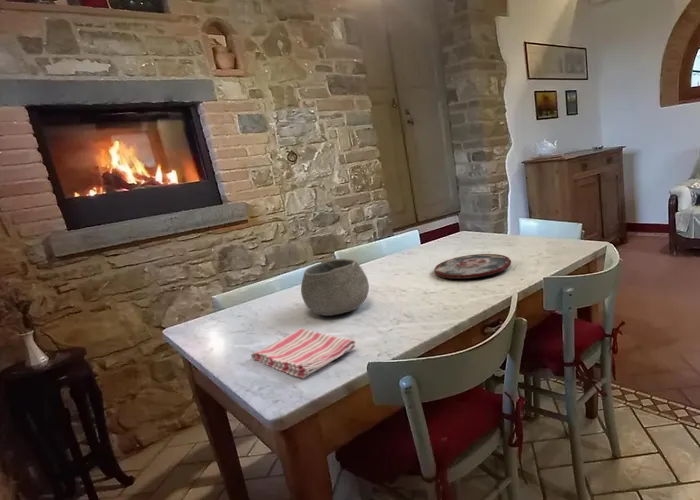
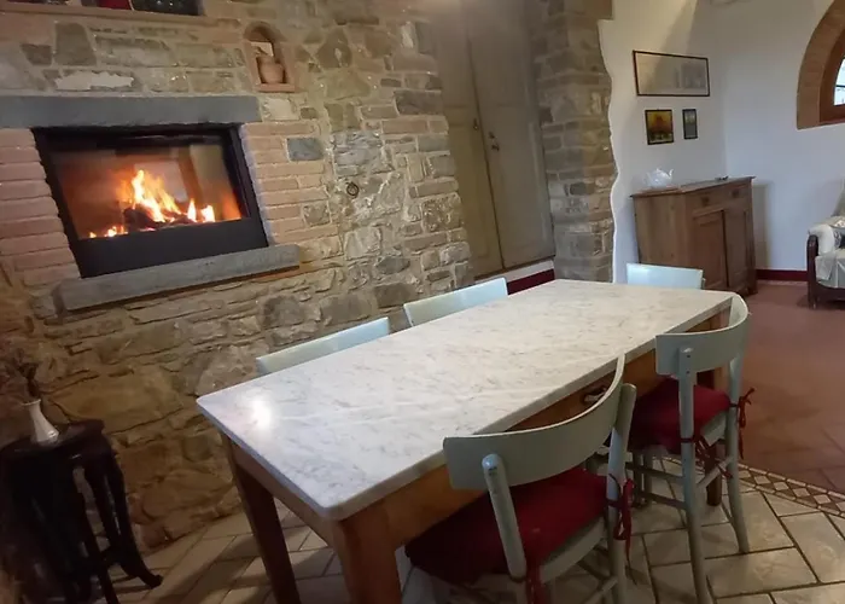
- bowl [300,258,370,317]
- plate [434,253,512,280]
- dish towel [250,327,356,379]
